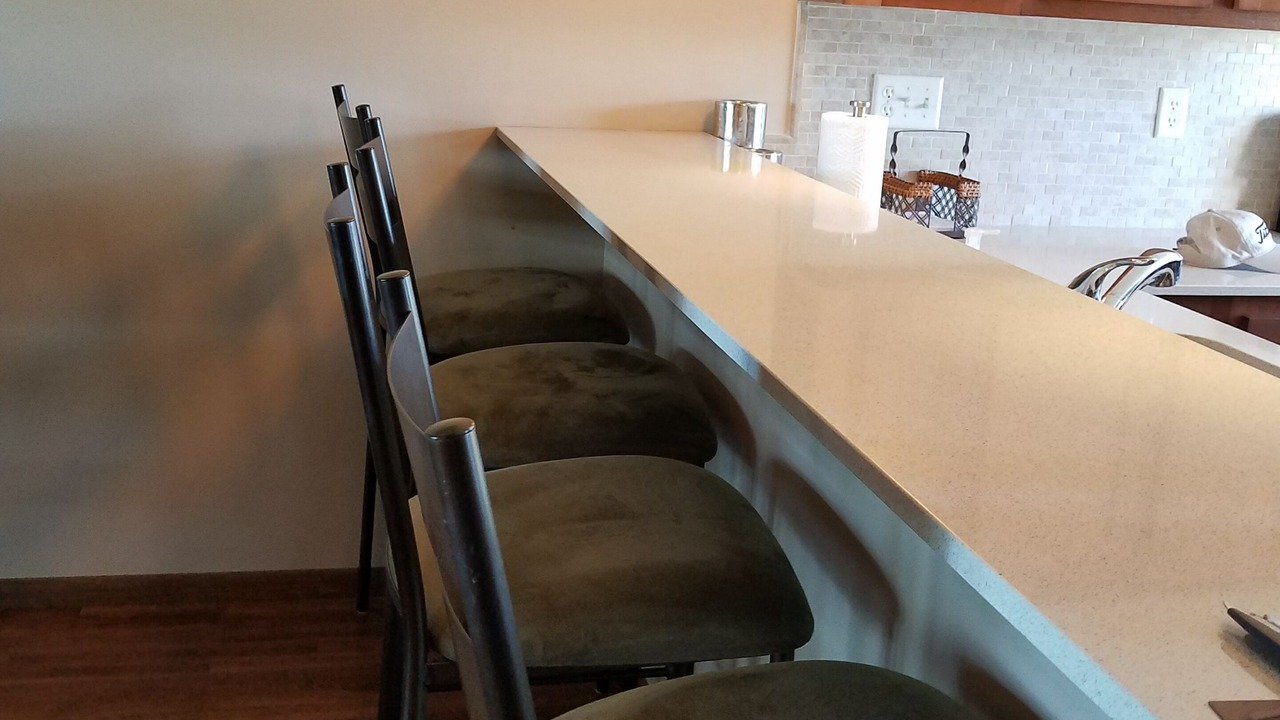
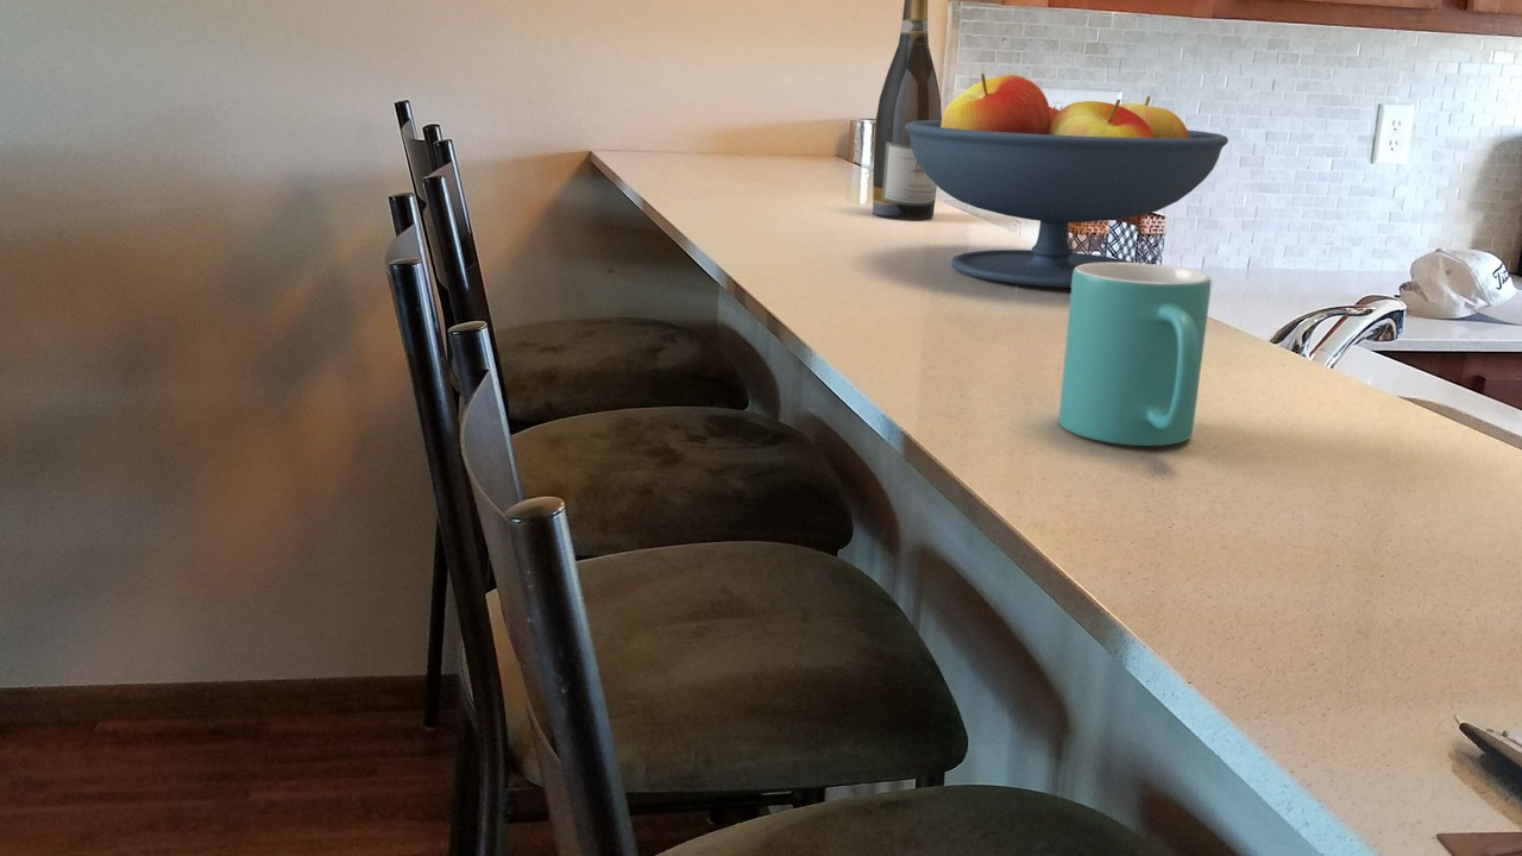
+ mug [1058,262,1212,447]
+ fruit bowl [905,73,1229,289]
+ wine bottle [872,0,943,220]
